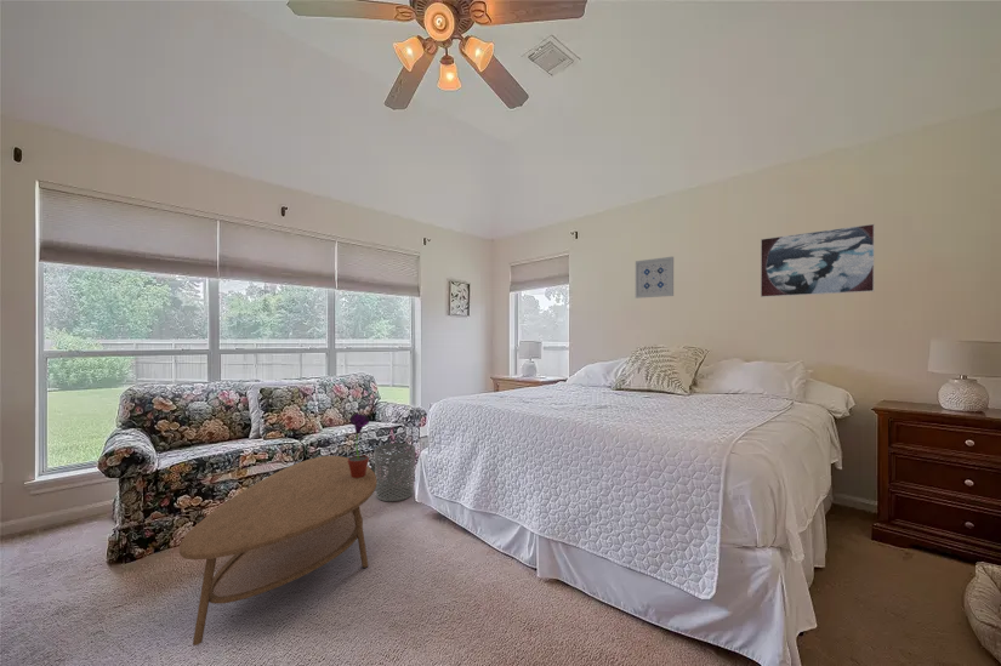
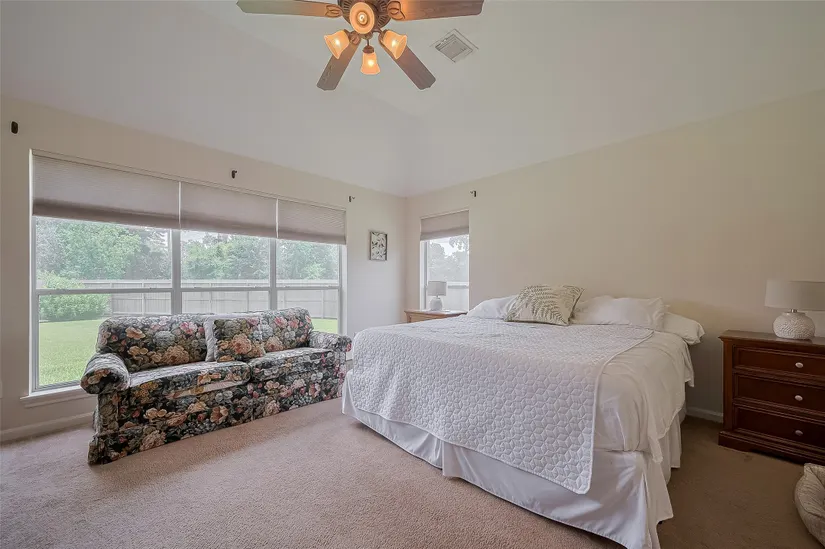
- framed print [760,223,876,298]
- coffee table [178,455,379,647]
- waste bin [374,442,416,502]
- potted flower [348,412,370,478]
- wall art [635,256,675,300]
